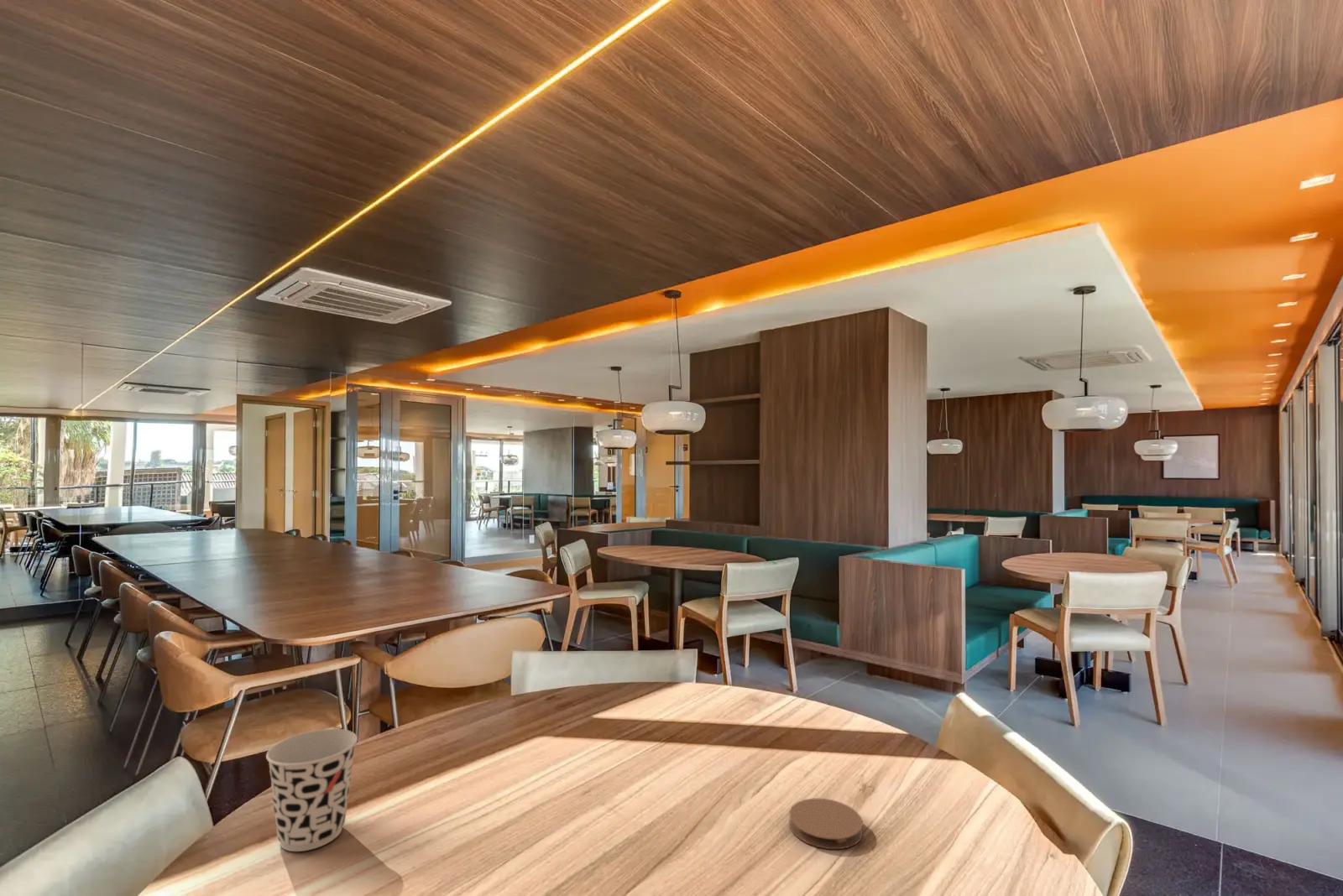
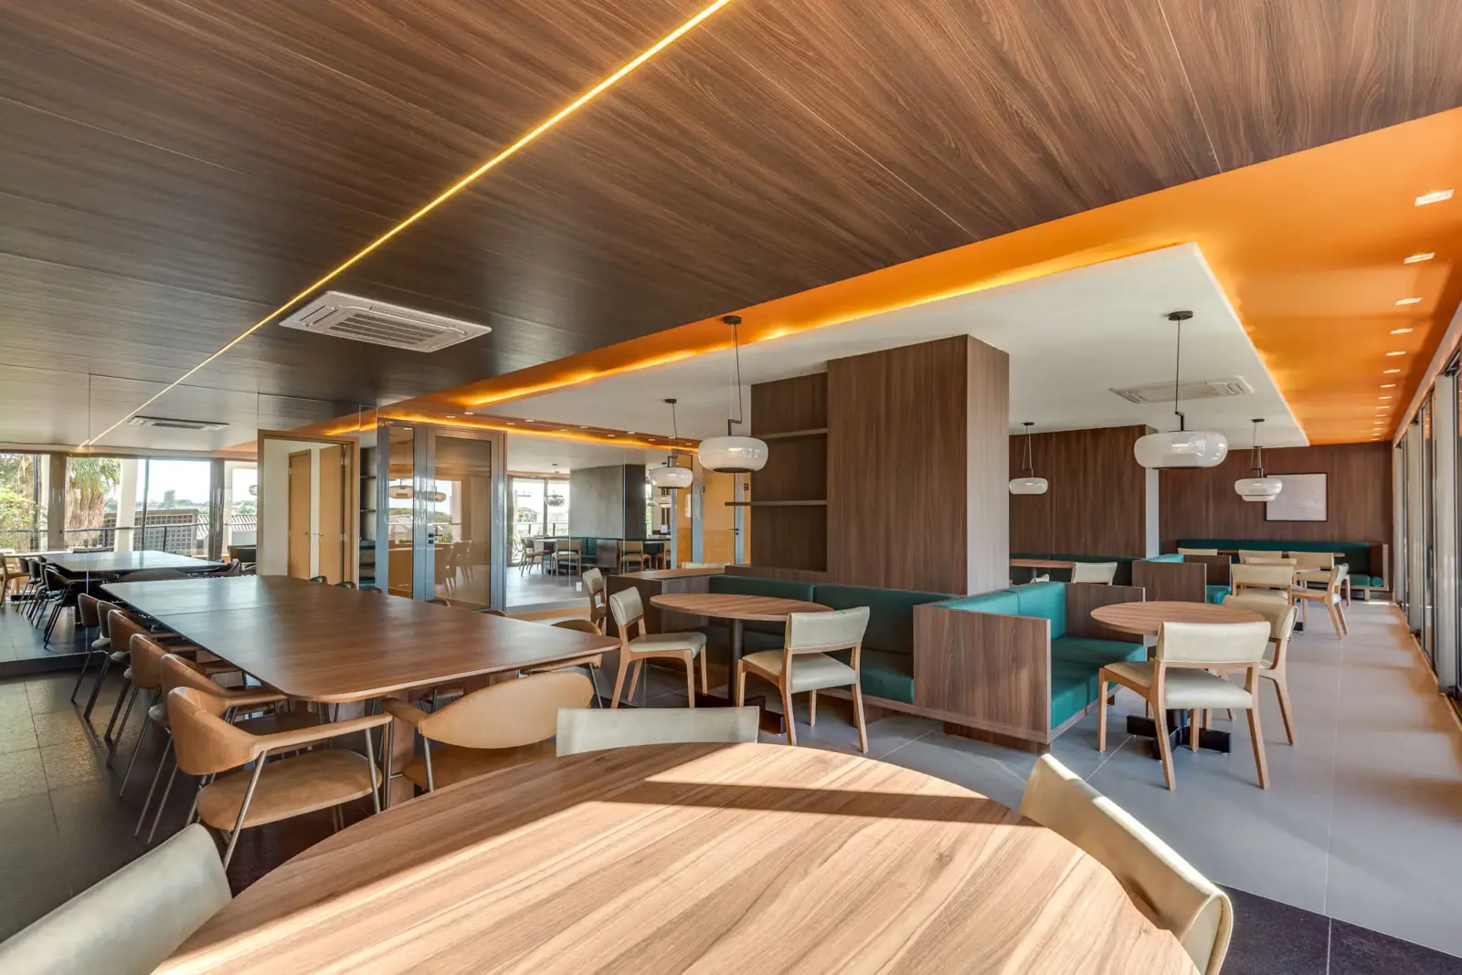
- coaster [789,798,864,850]
- cup [265,728,358,852]
